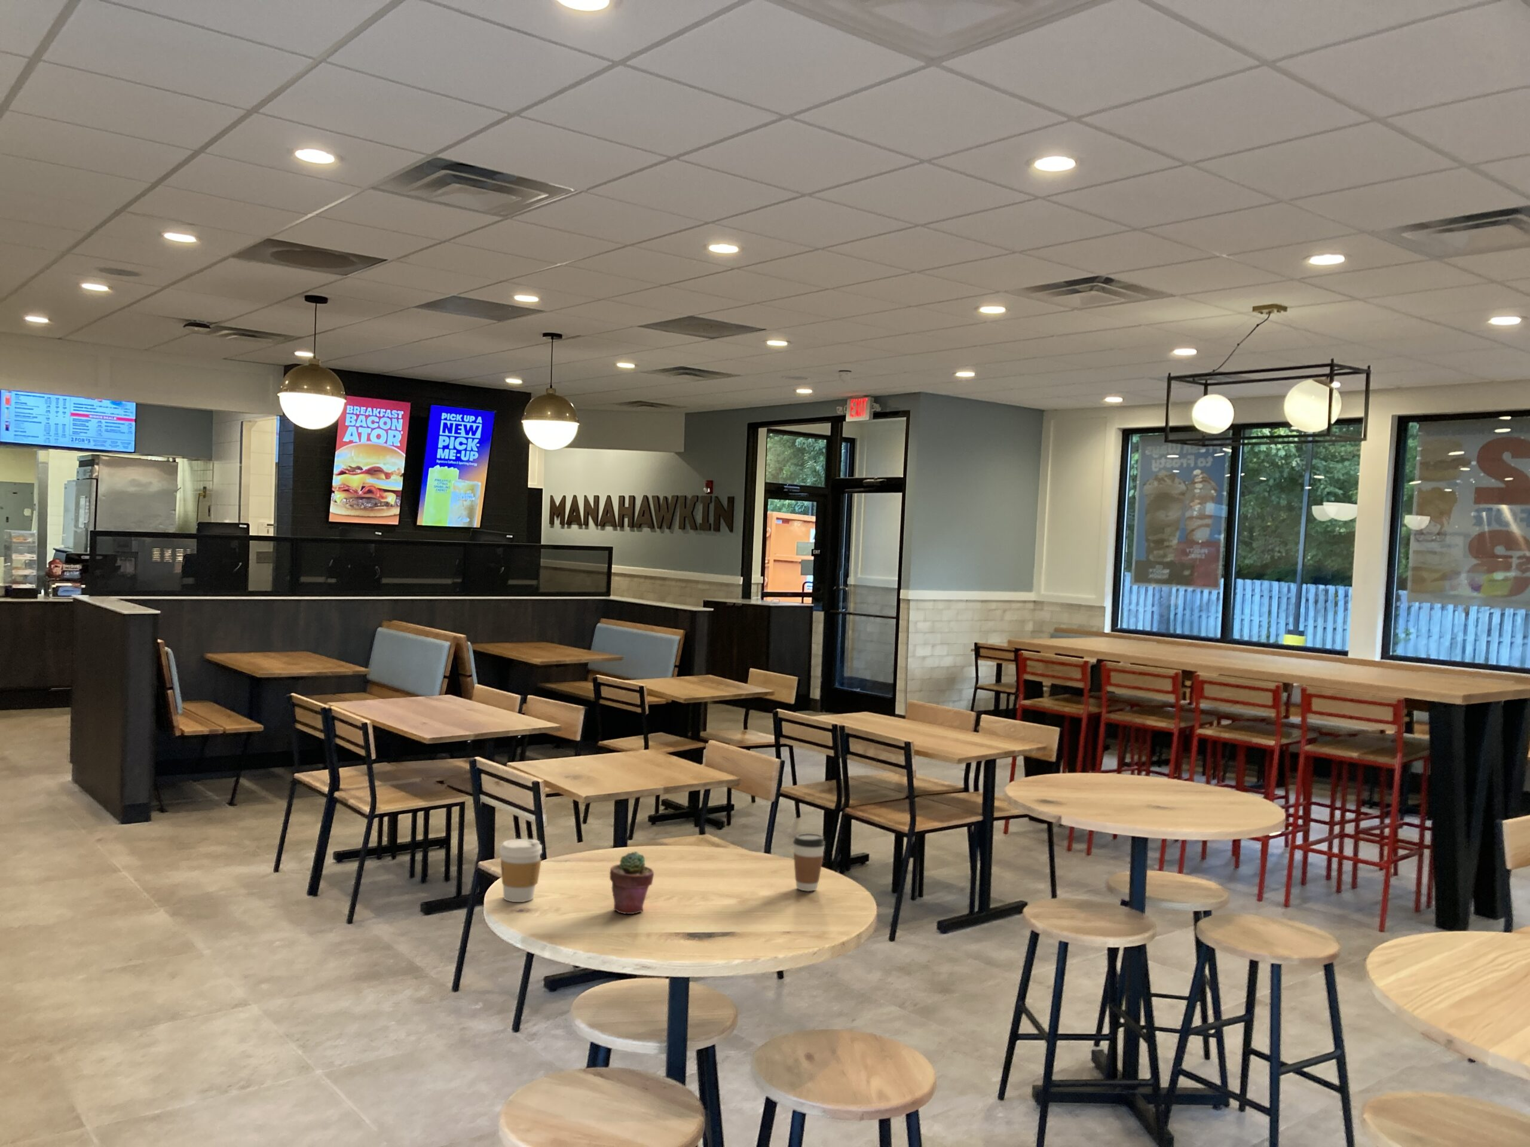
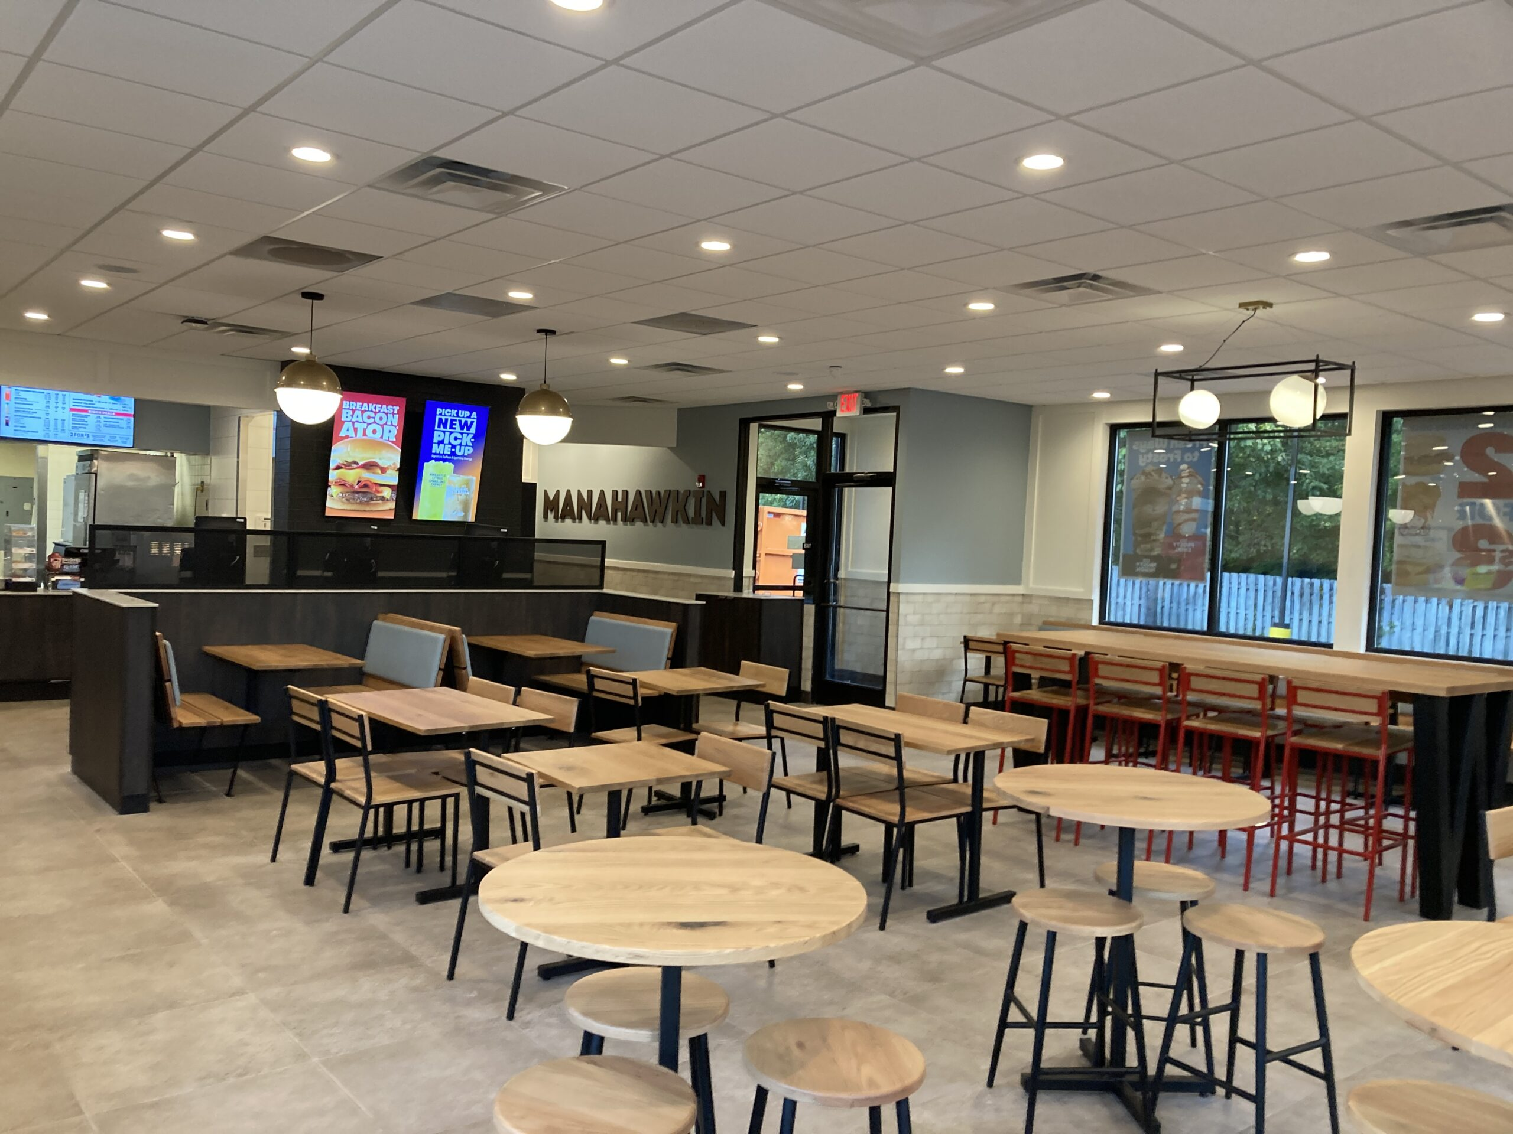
- coffee cup [499,839,542,902]
- coffee cup [793,833,826,892]
- potted succulent [610,851,654,914]
